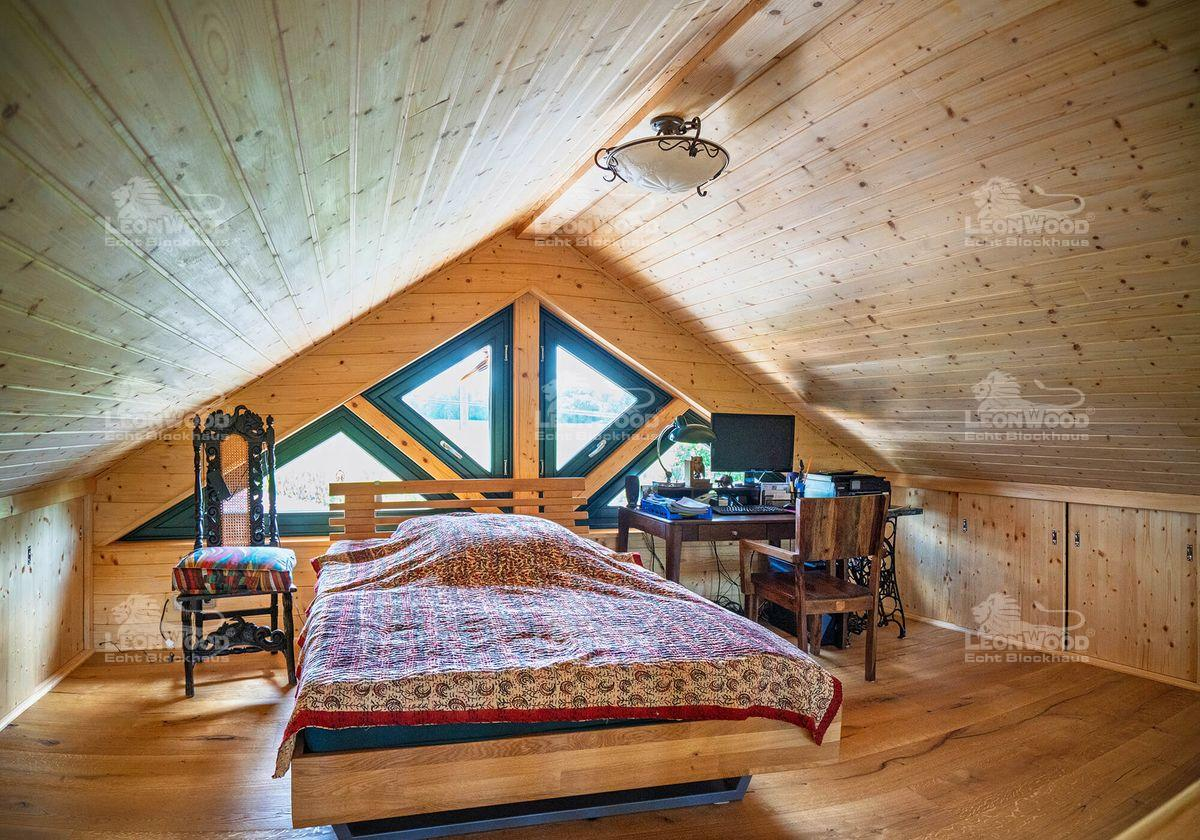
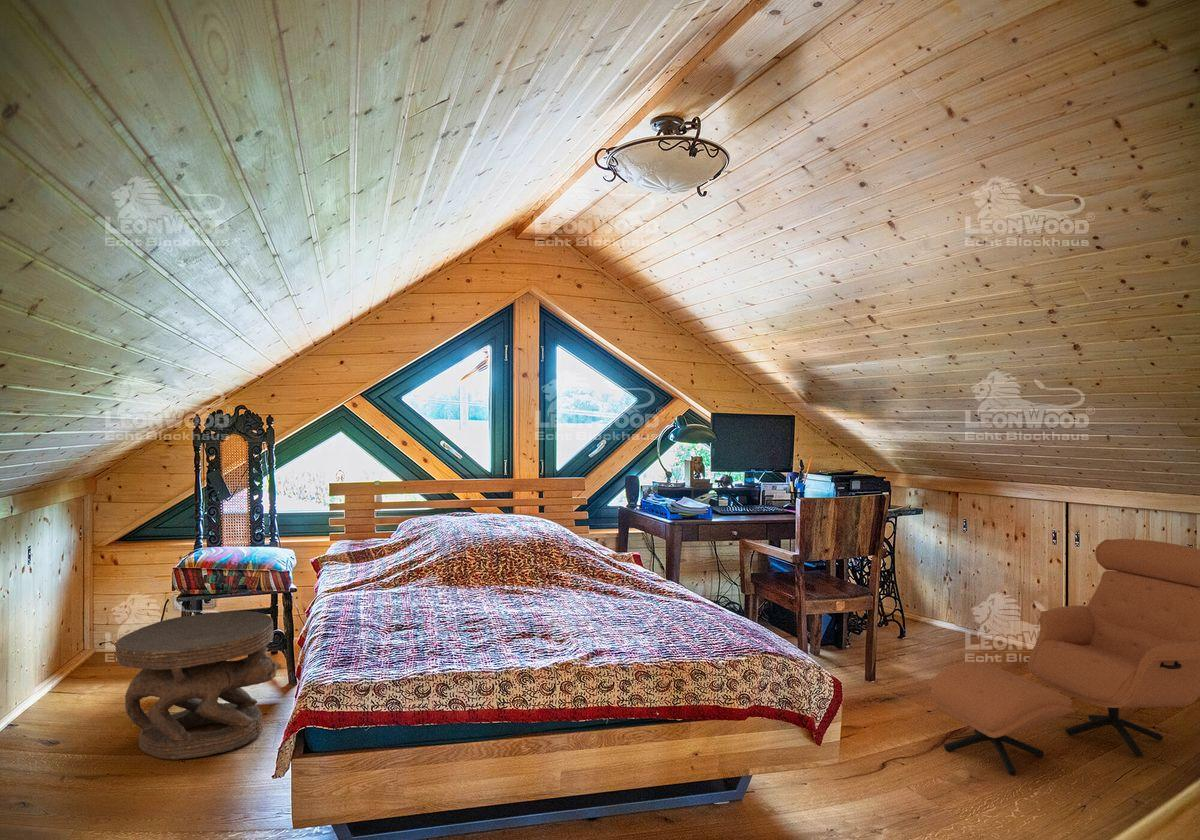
+ lounge chair [929,538,1200,776]
+ carved stool [115,610,283,761]
